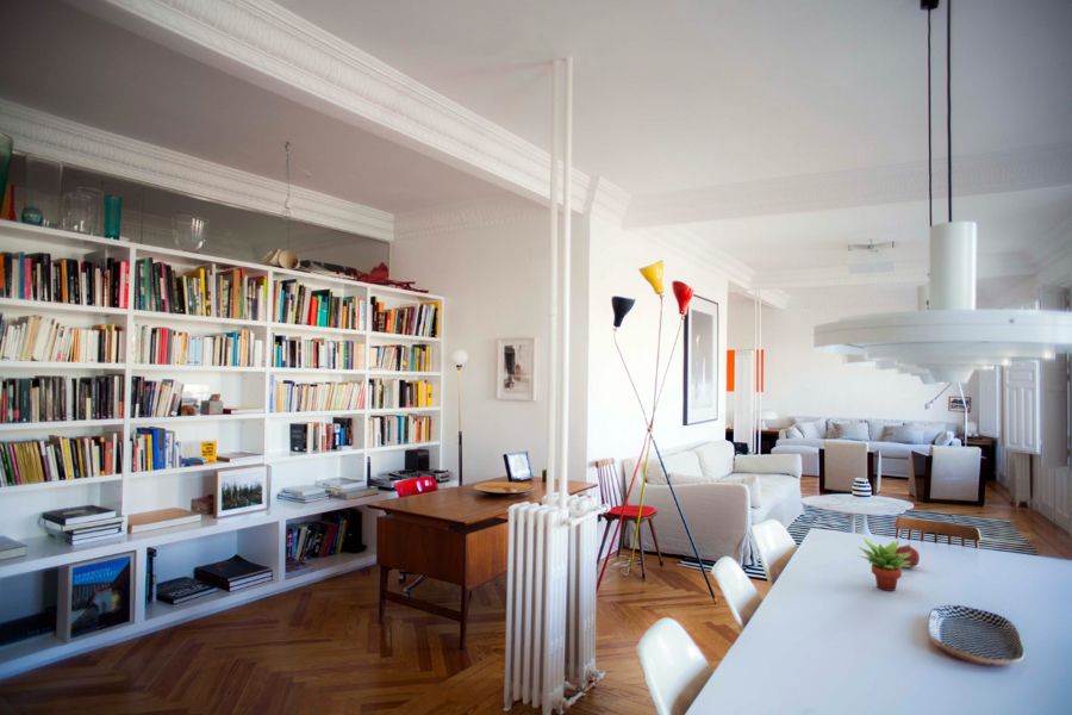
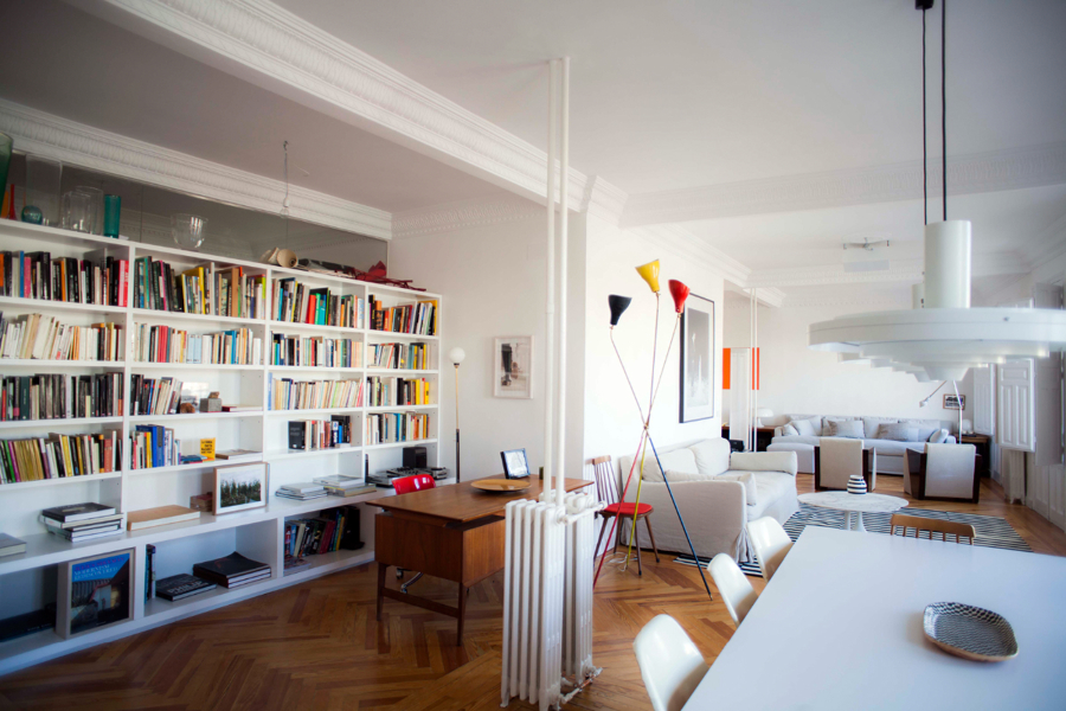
- fruit [895,543,921,568]
- succulent plant [858,537,911,592]
